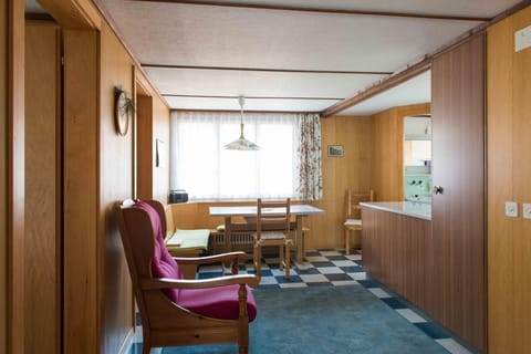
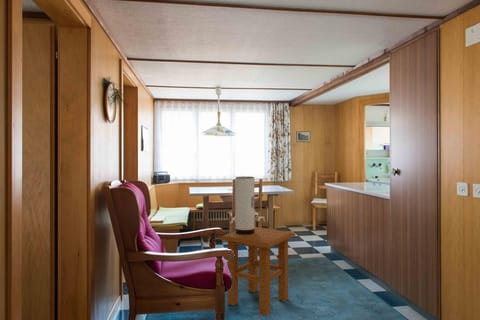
+ side table [219,226,296,317]
+ table lamp [234,175,256,235]
